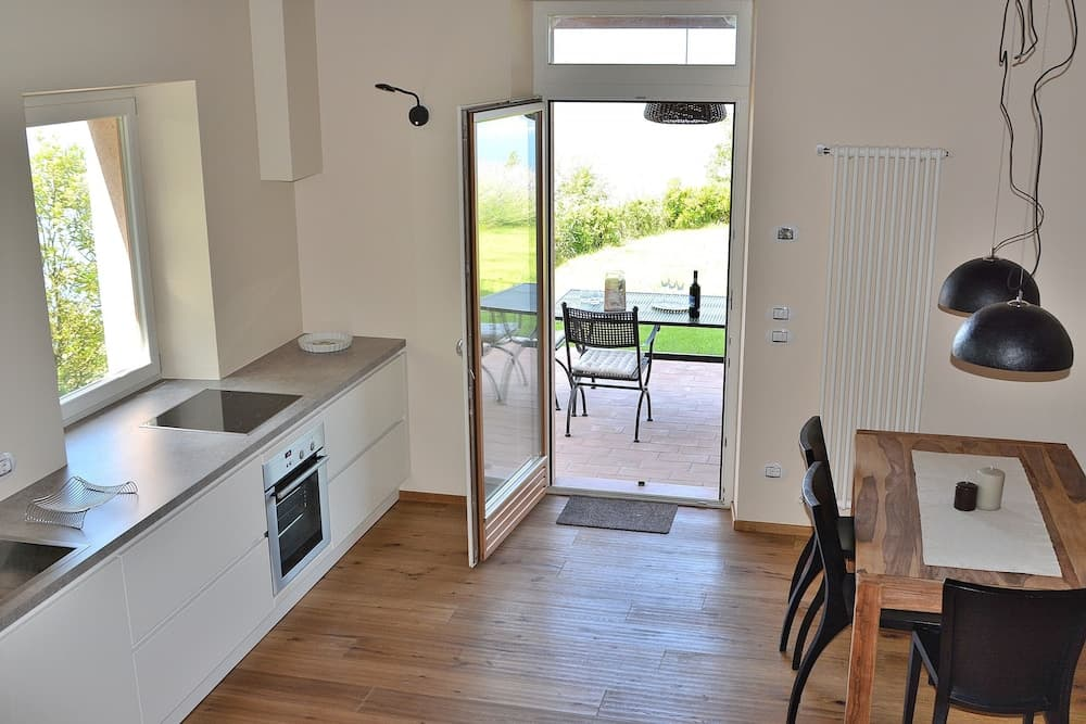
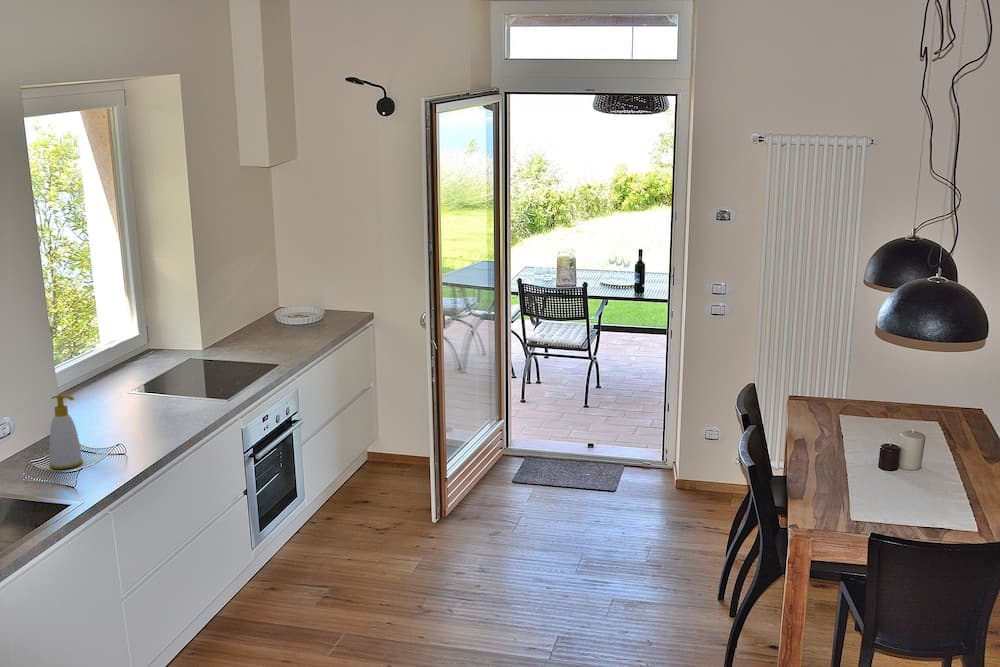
+ soap bottle [48,393,84,470]
